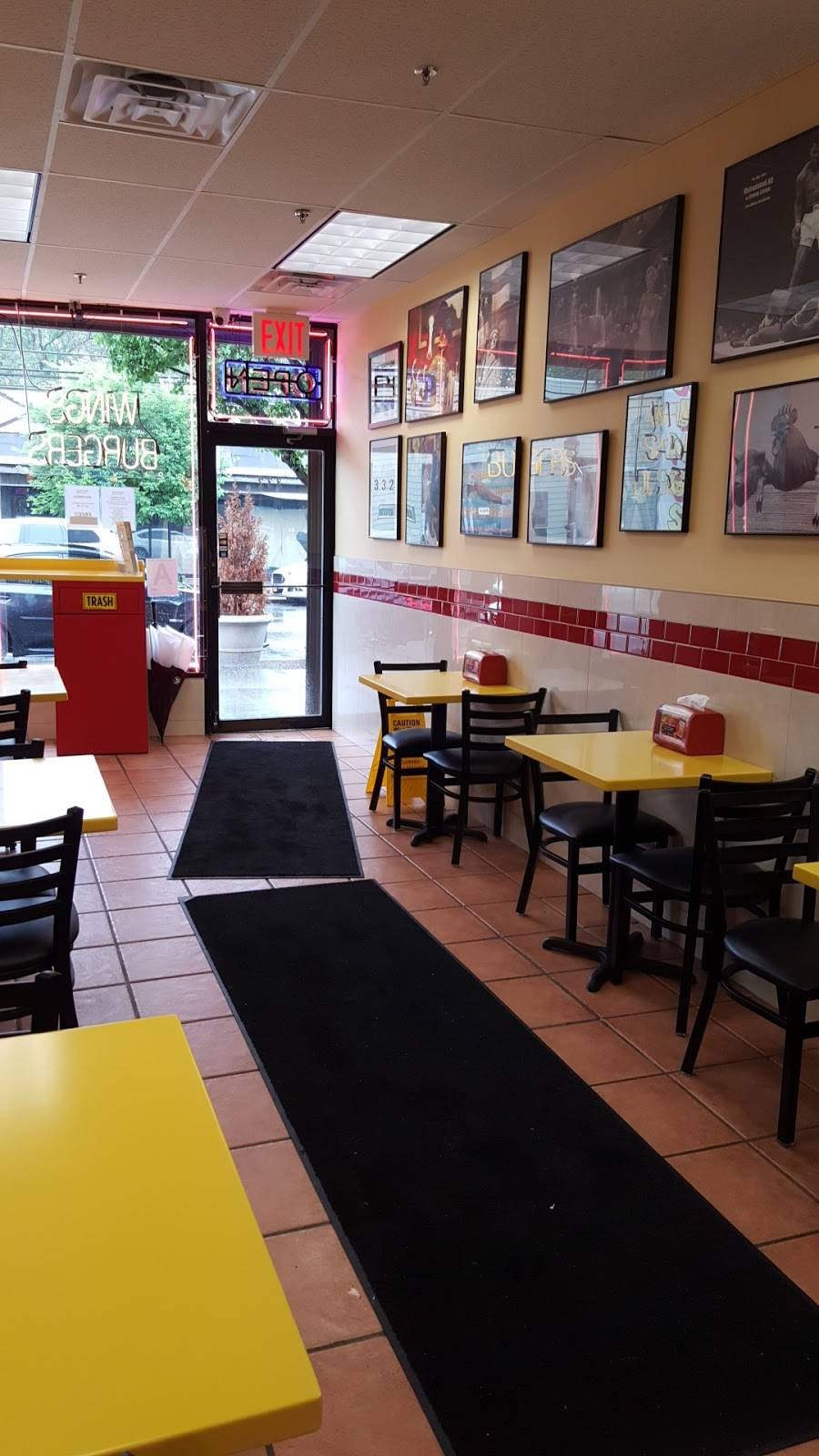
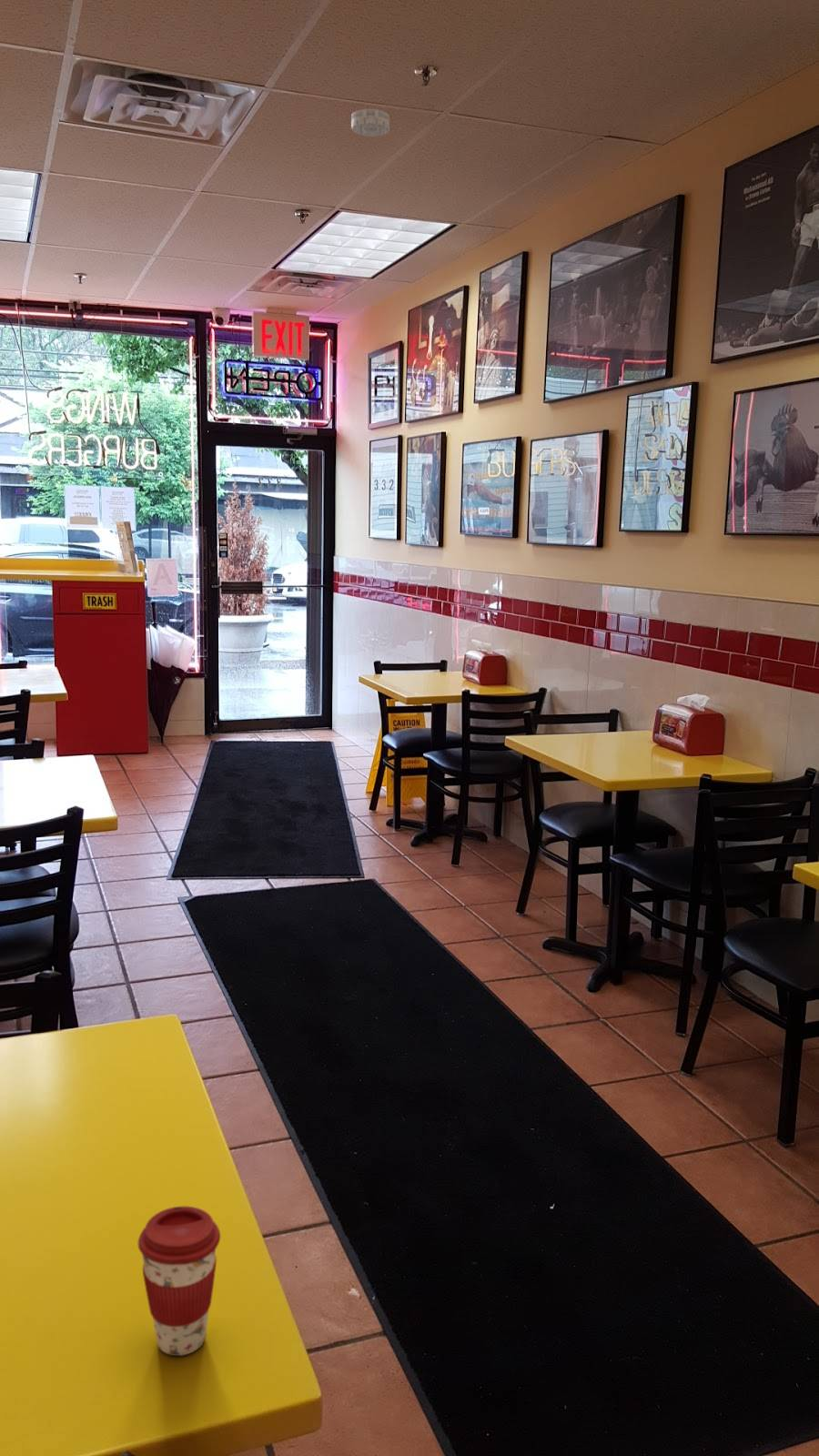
+ smoke detector [350,107,390,136]
+ coffee cup [137,1205,221,1357]
